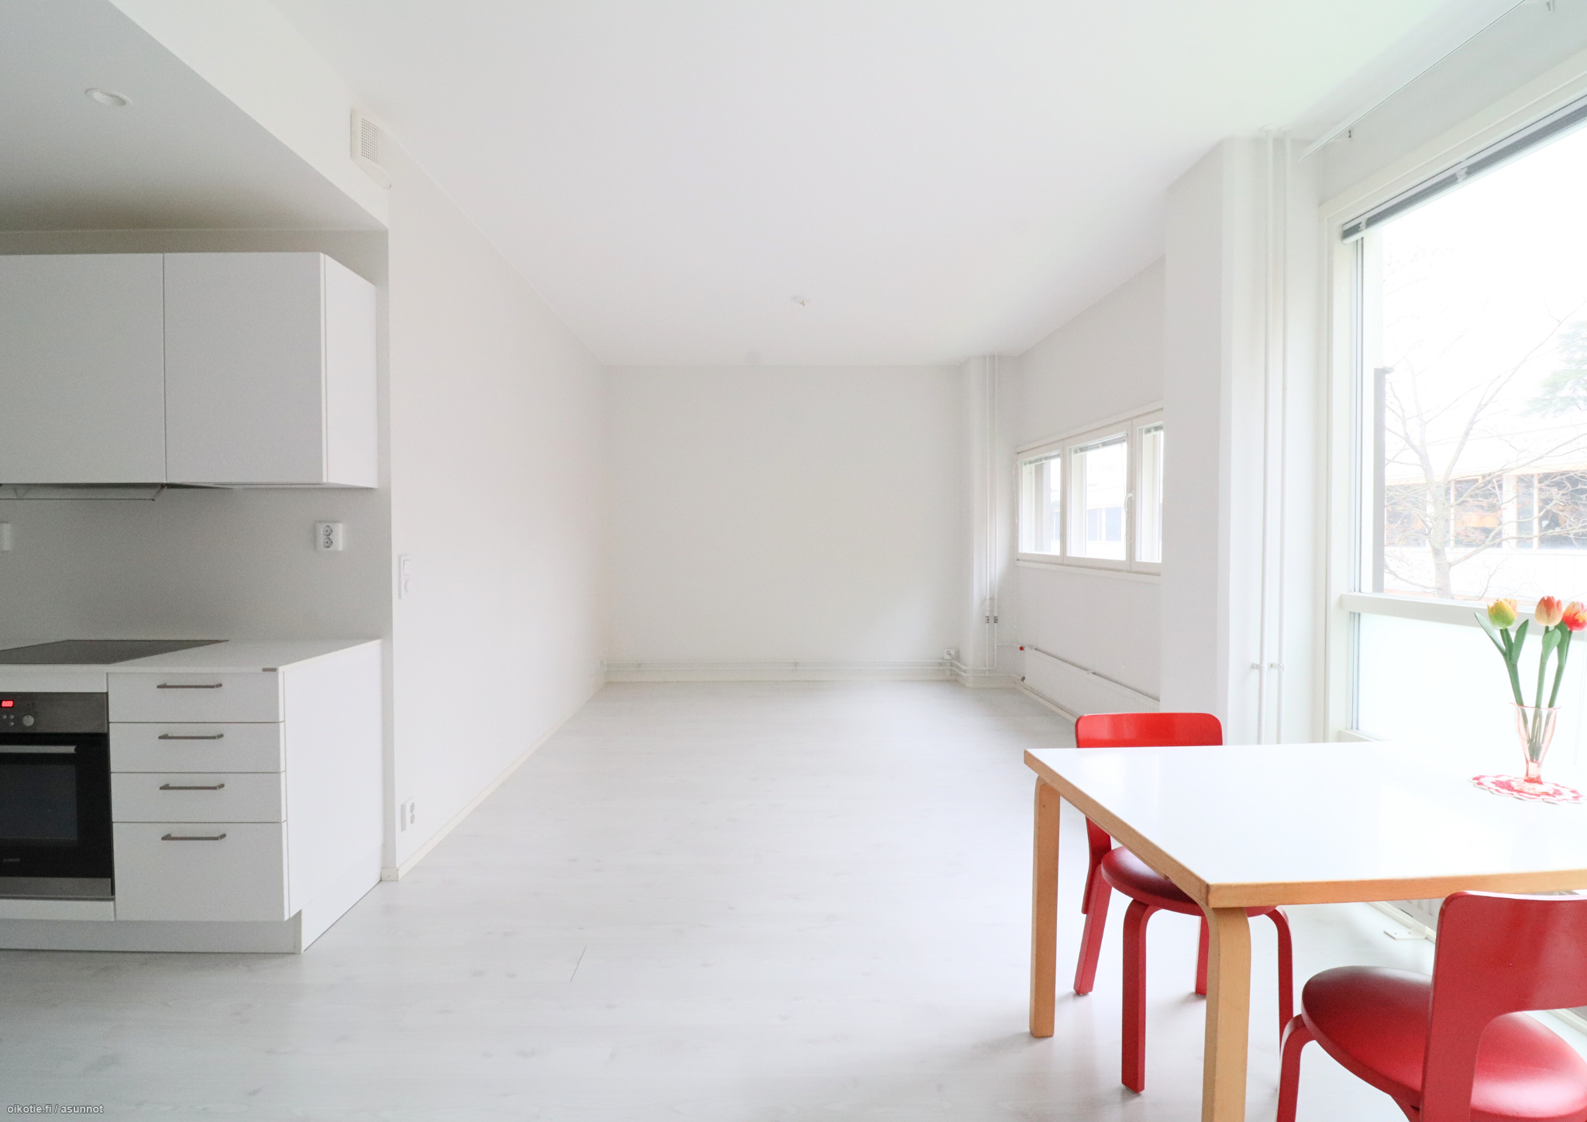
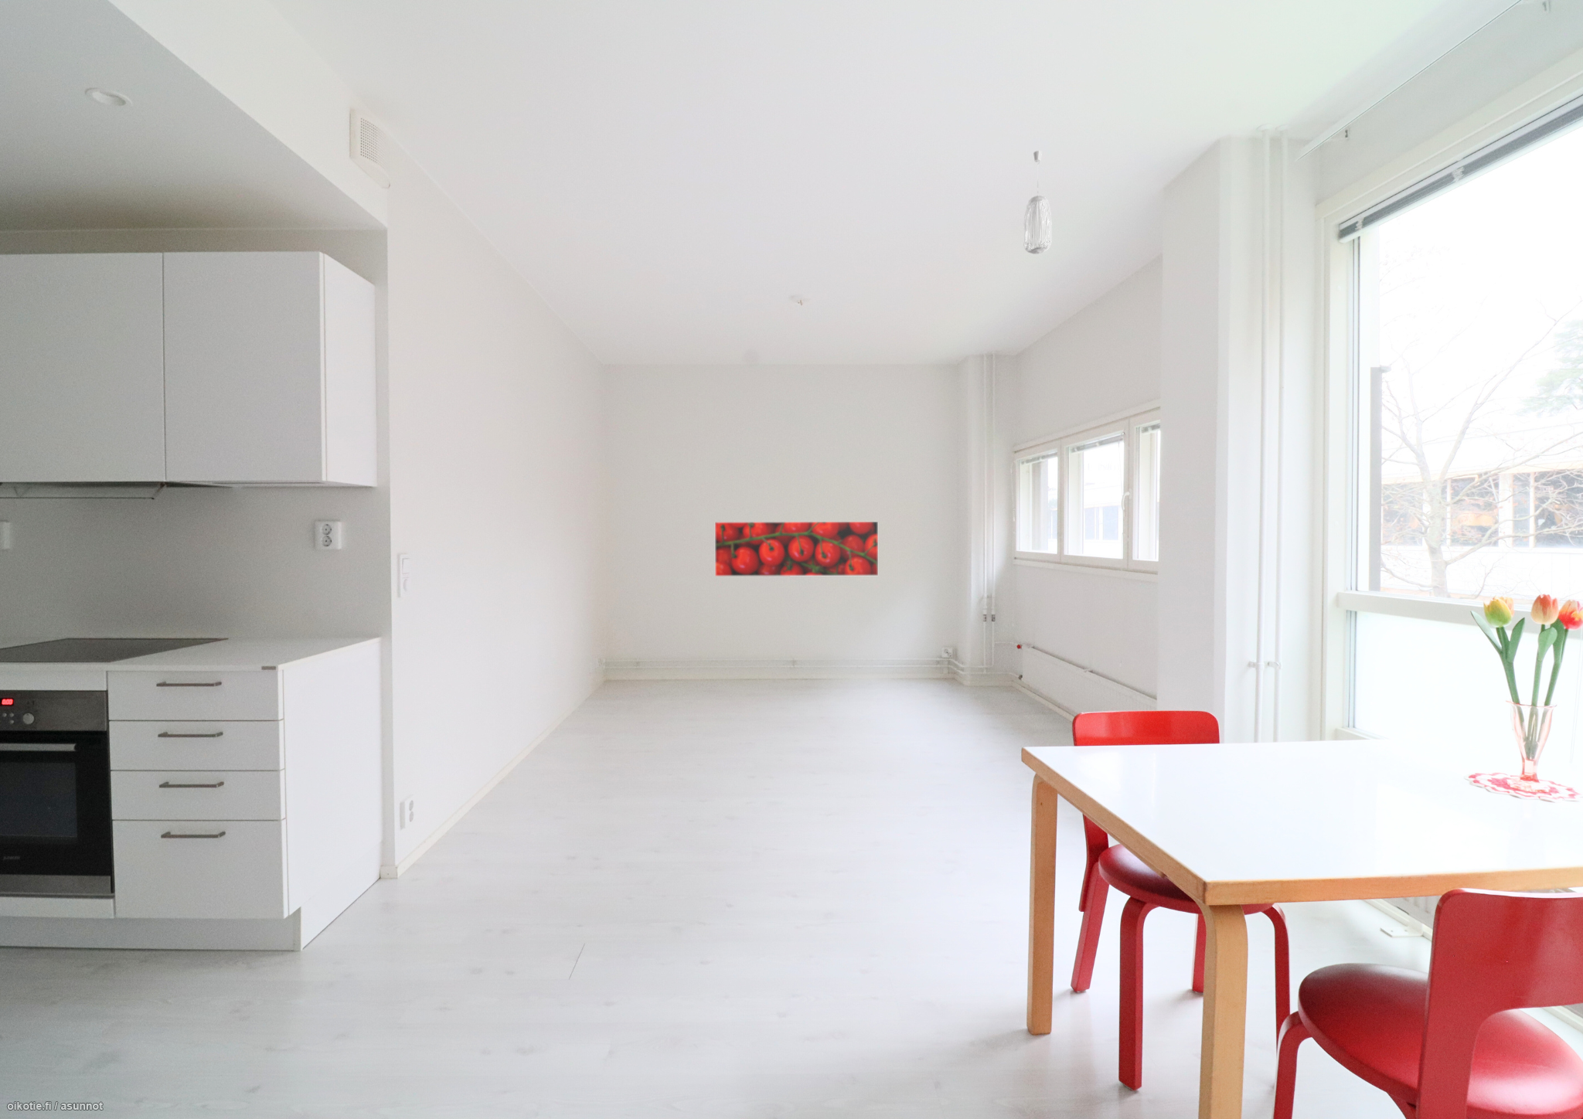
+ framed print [715,521,879,578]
+ pendant light [1022,150,1053,256]
